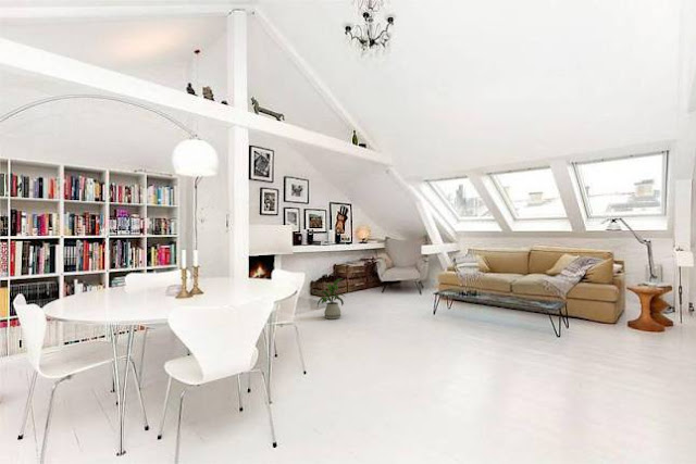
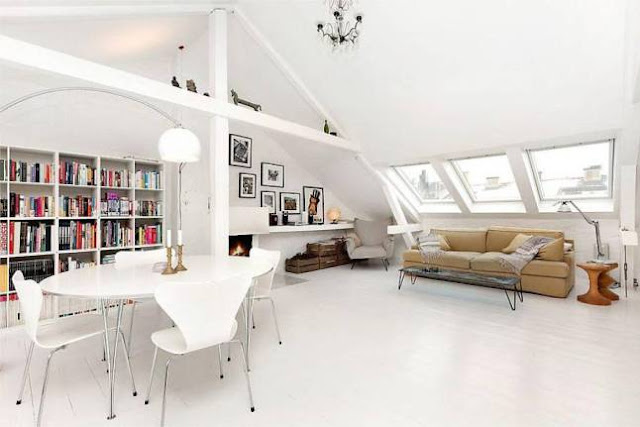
- house plant [313,277,346,321]
